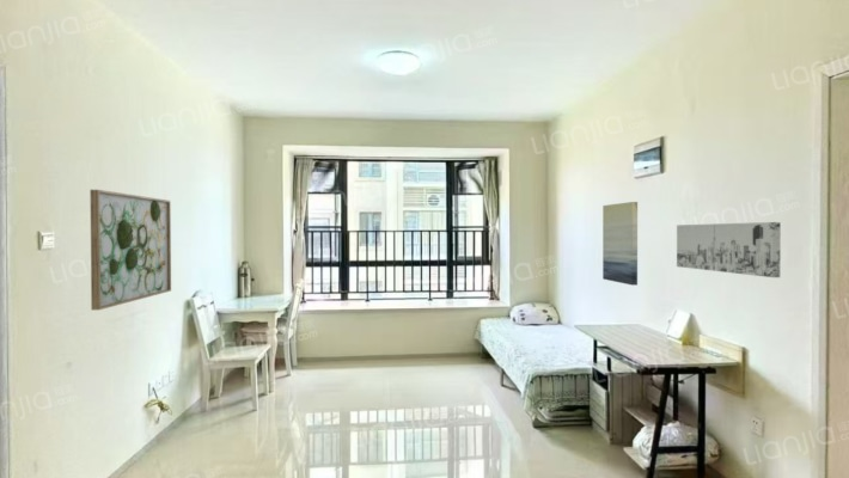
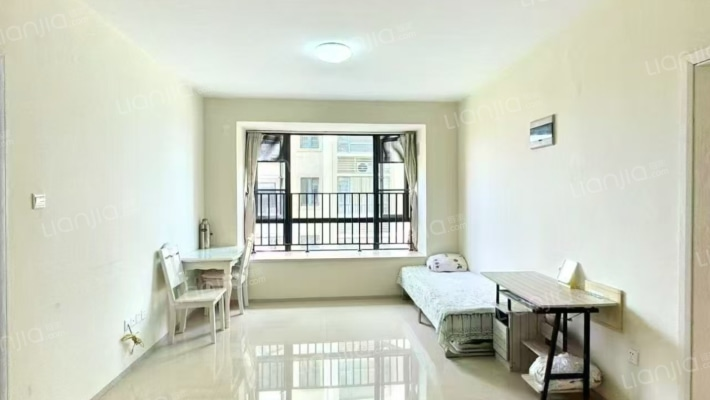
- wall art [601,201,639,287]
- wall art [88,189,172,311]
- wall art [676,221,782,278]
